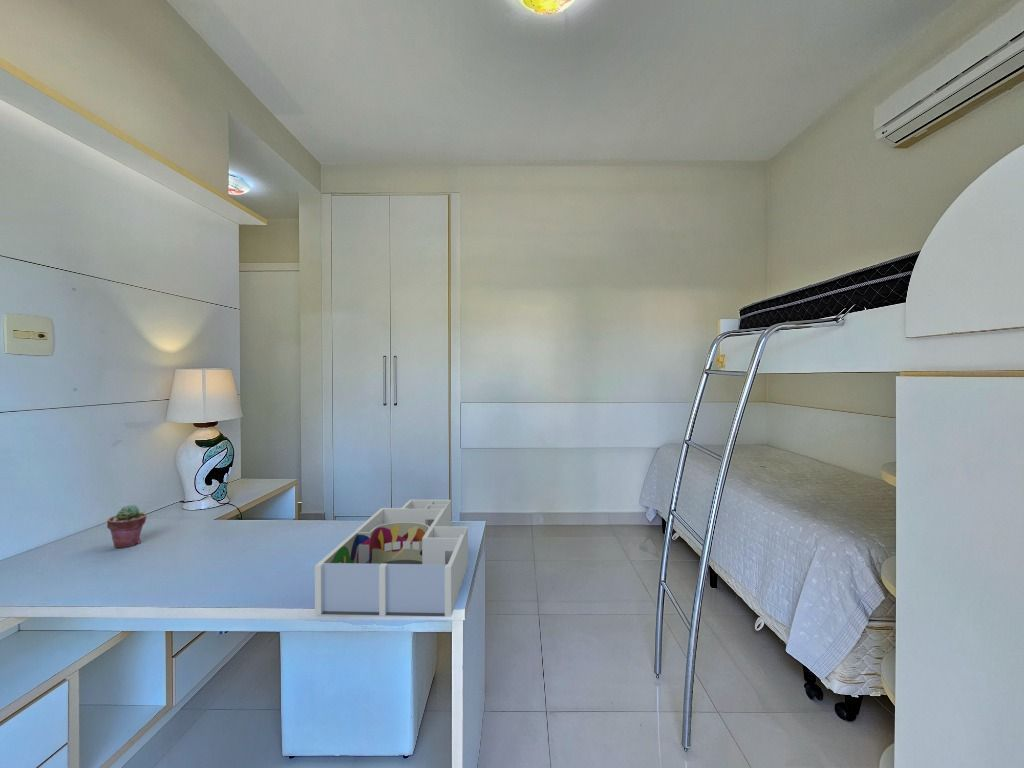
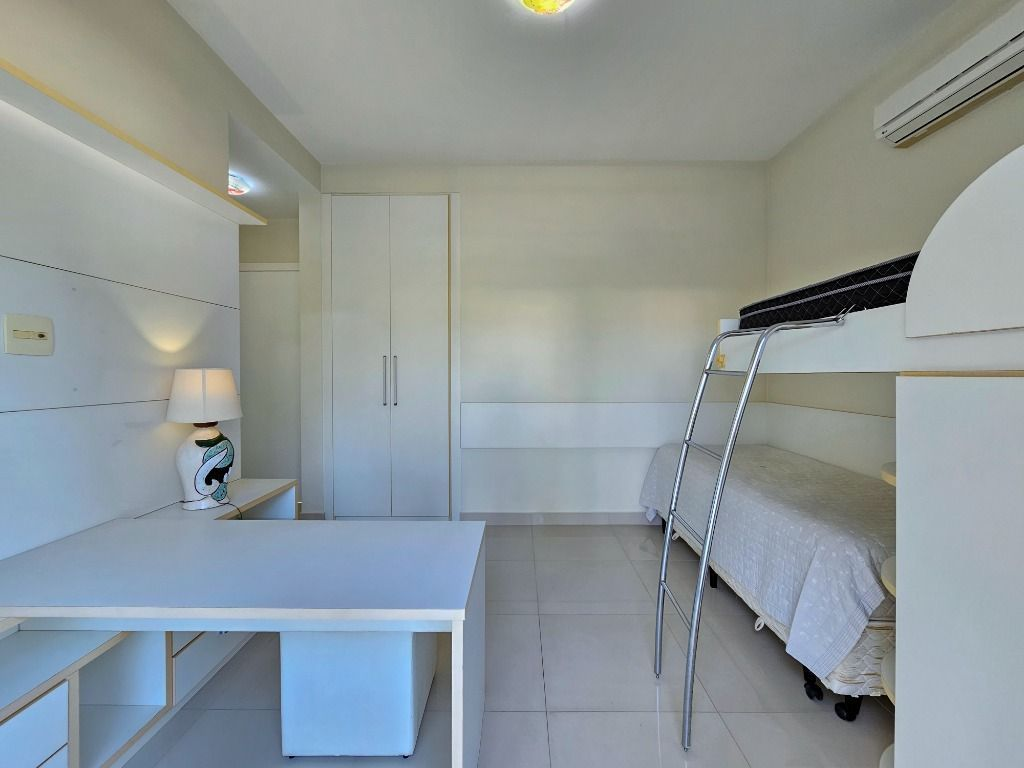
- potted succulent [106,504,147,549]
- desk organizer [314,499,469,618]
